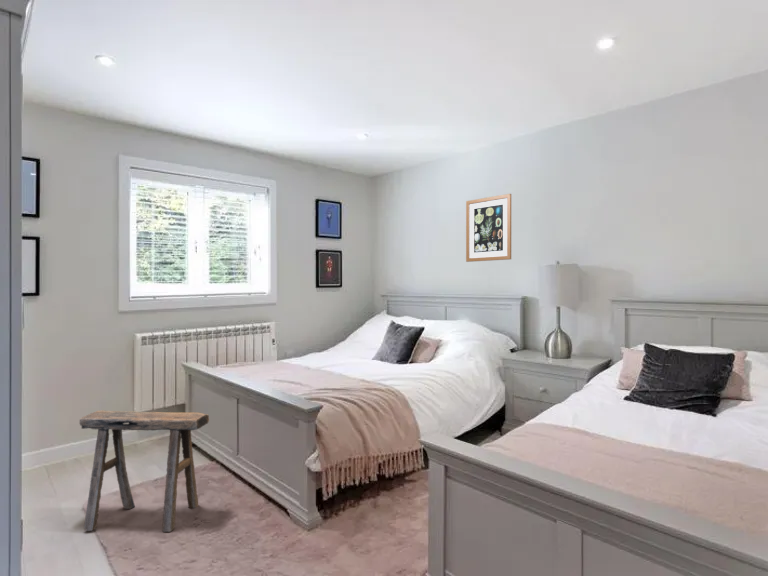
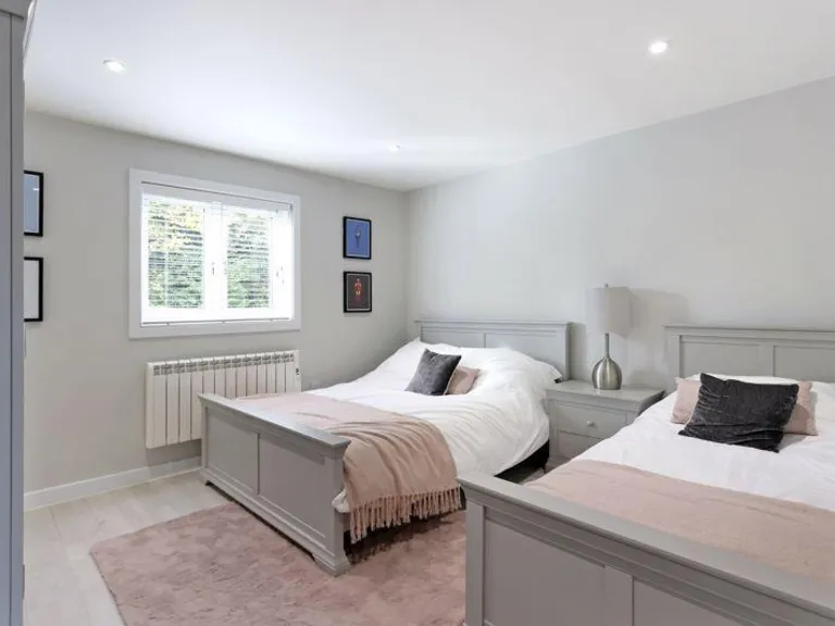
- wall art [465,193,512,263]
- stool [78,409,210,533]
